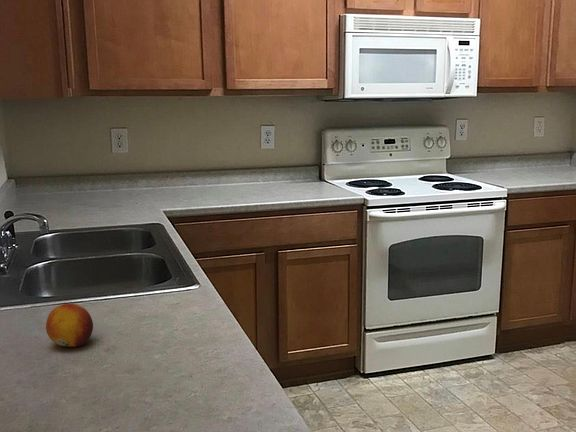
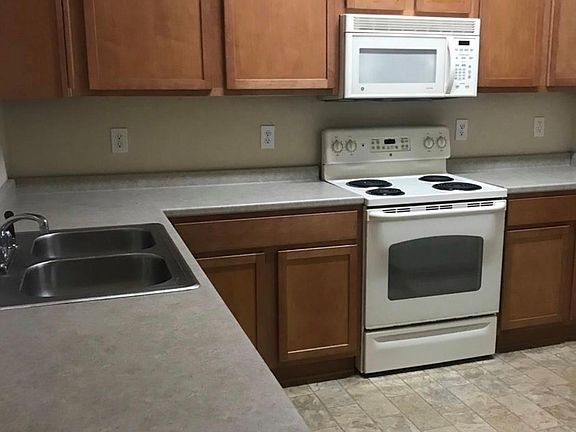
- fruit [45,302,94,348]
